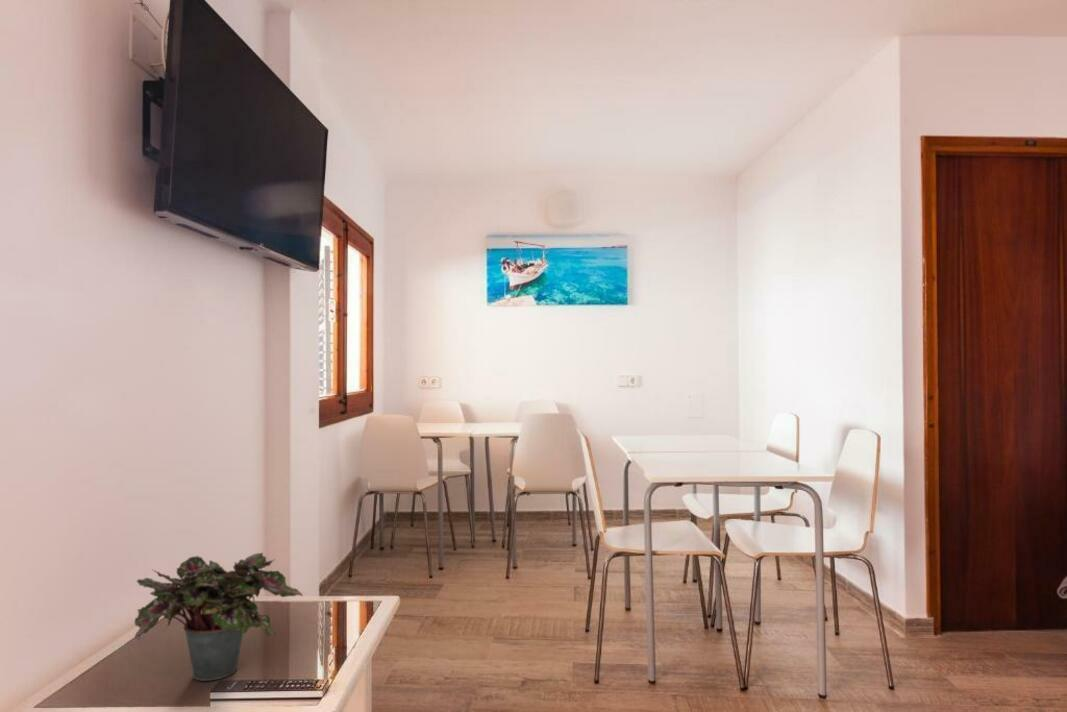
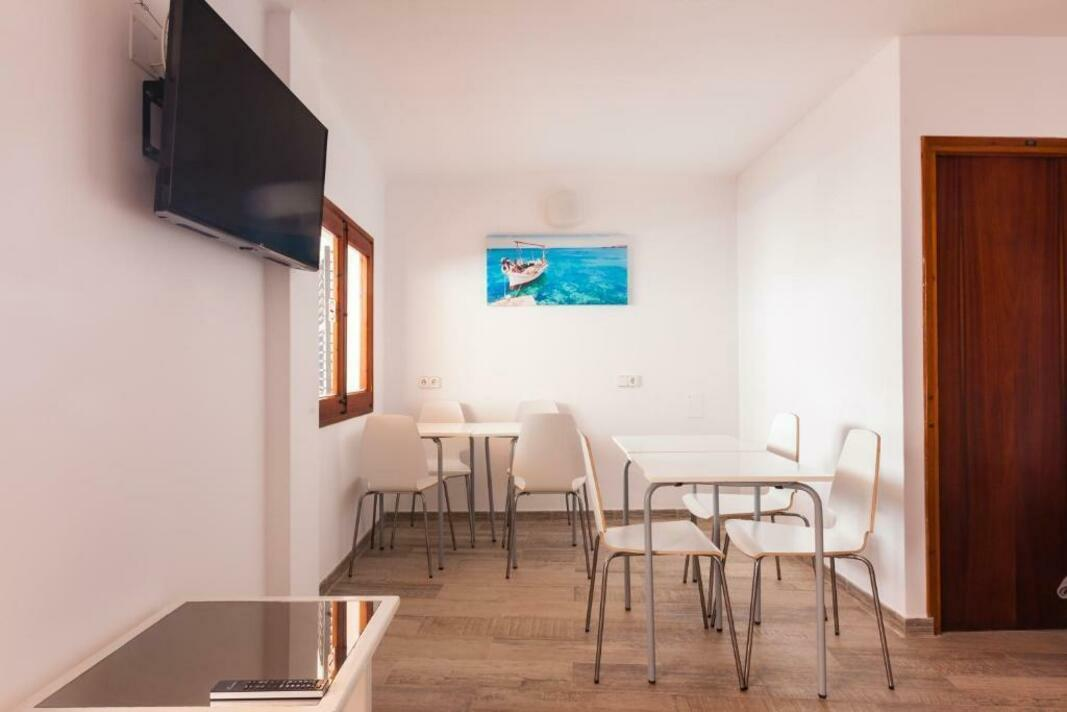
- potted plant [134,552,304,682]
